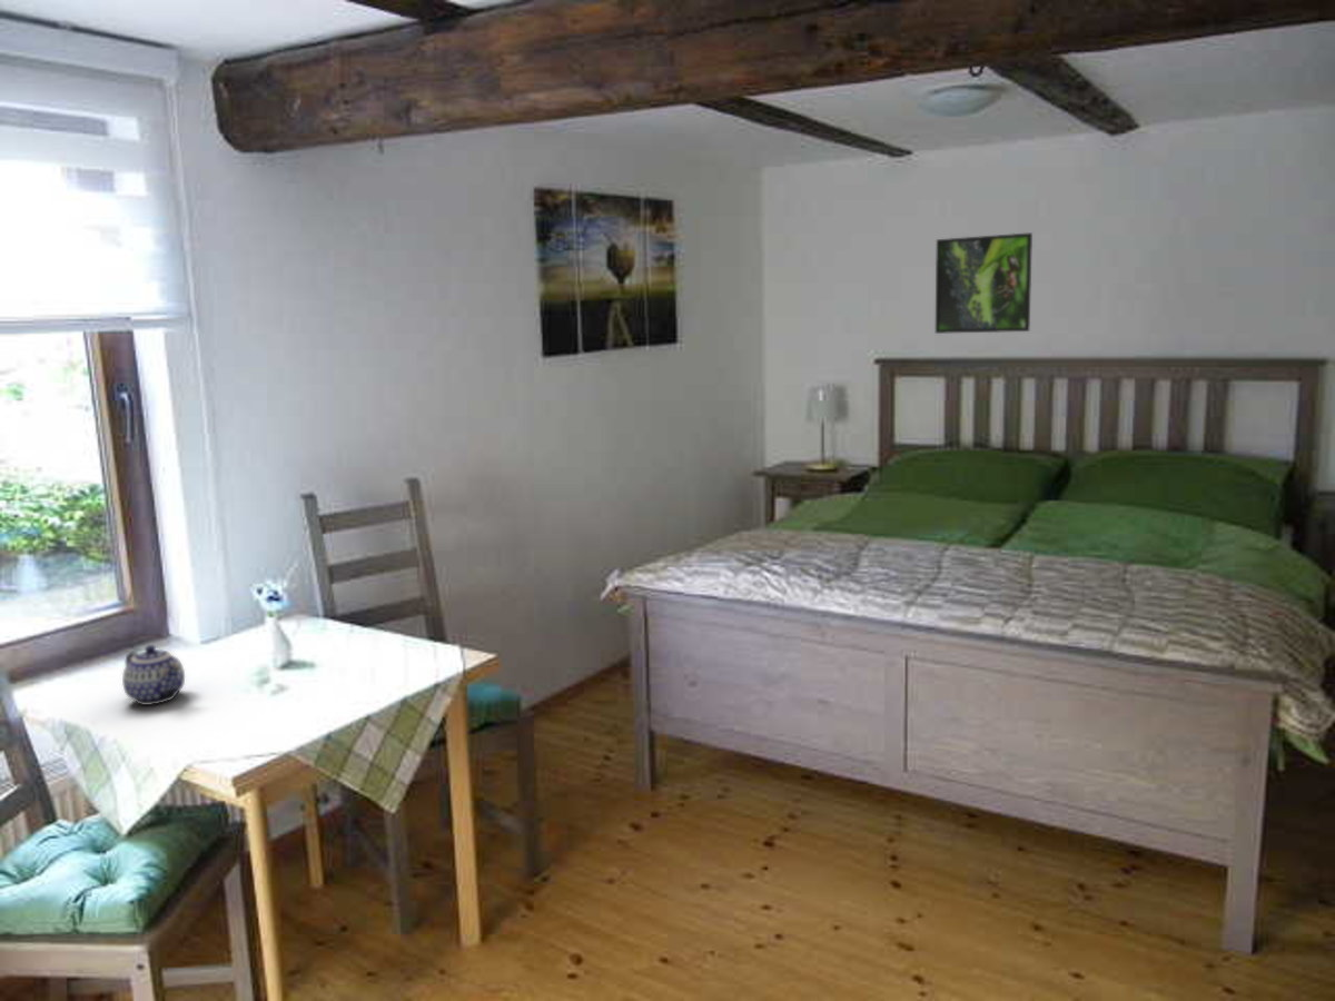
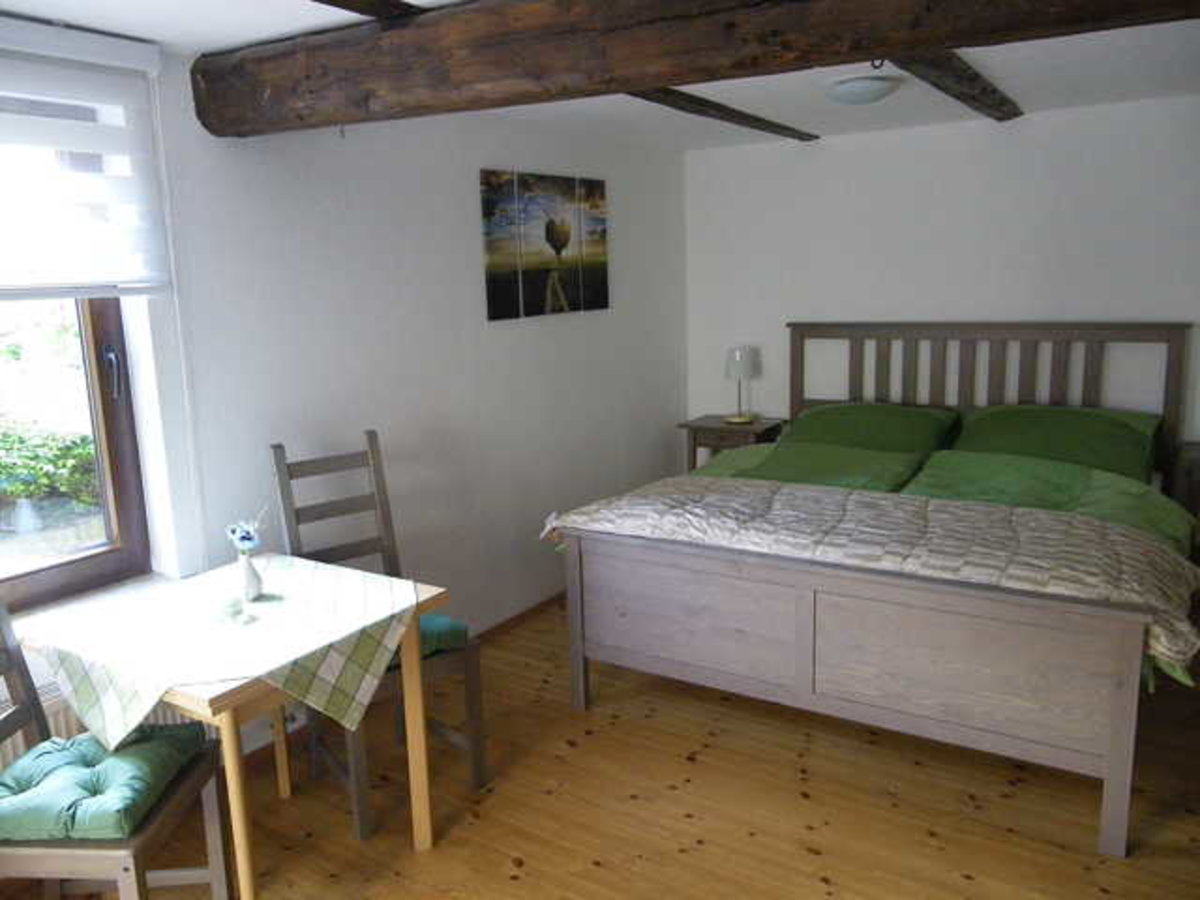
- teapot [121,644,186,706]
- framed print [934,231,1034,335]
